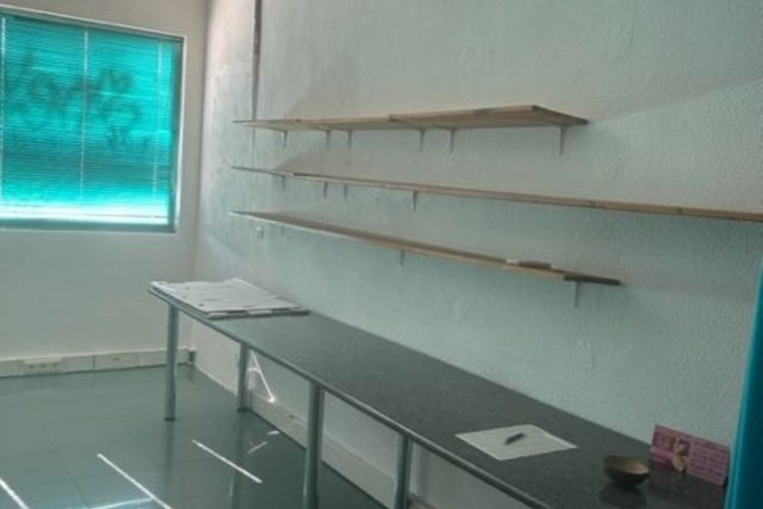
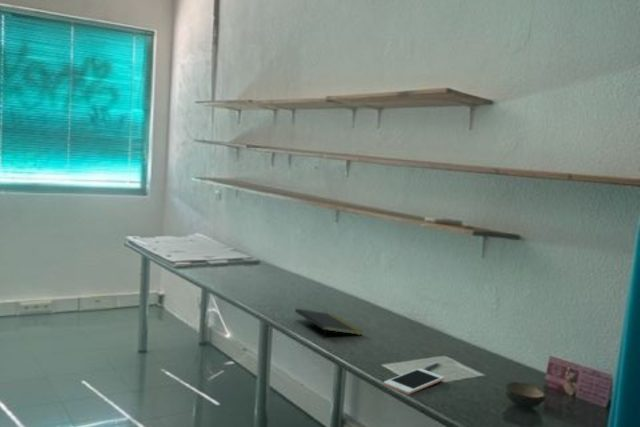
+ notepad [294,307,364,340]
+ cell phone [383,367,445,396]
